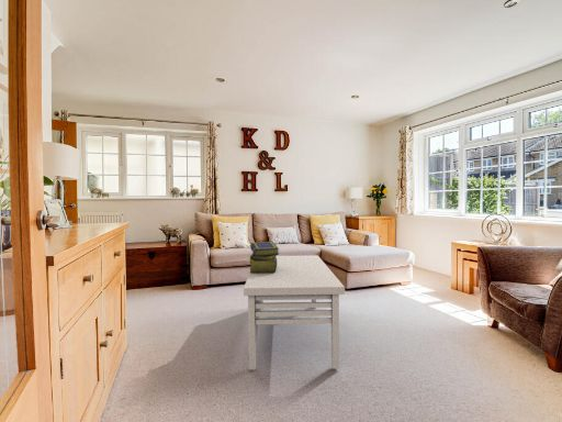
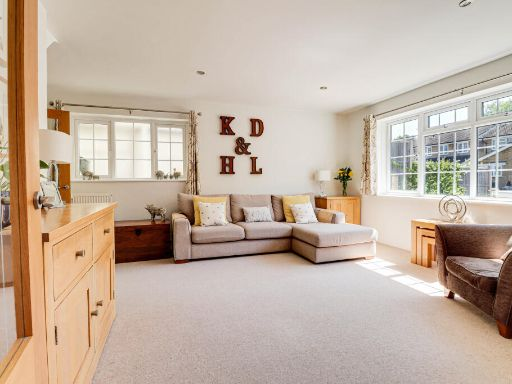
- stack of books [248,241,280,274]
- coffee table [243,254,346,370]
